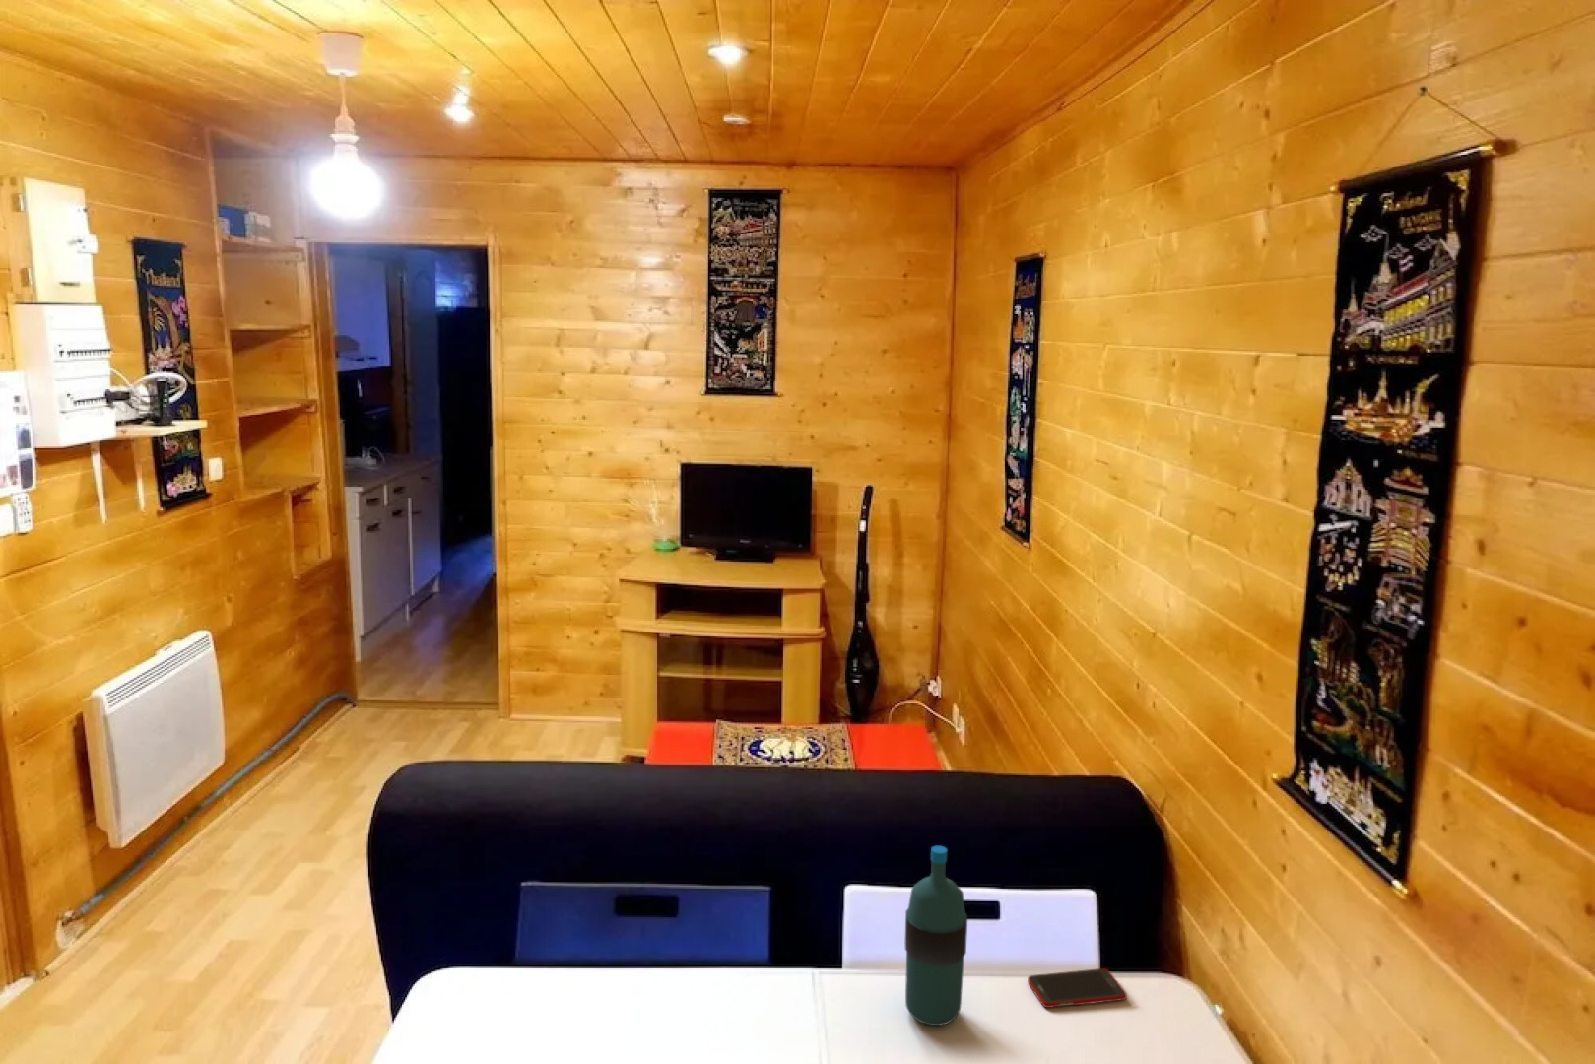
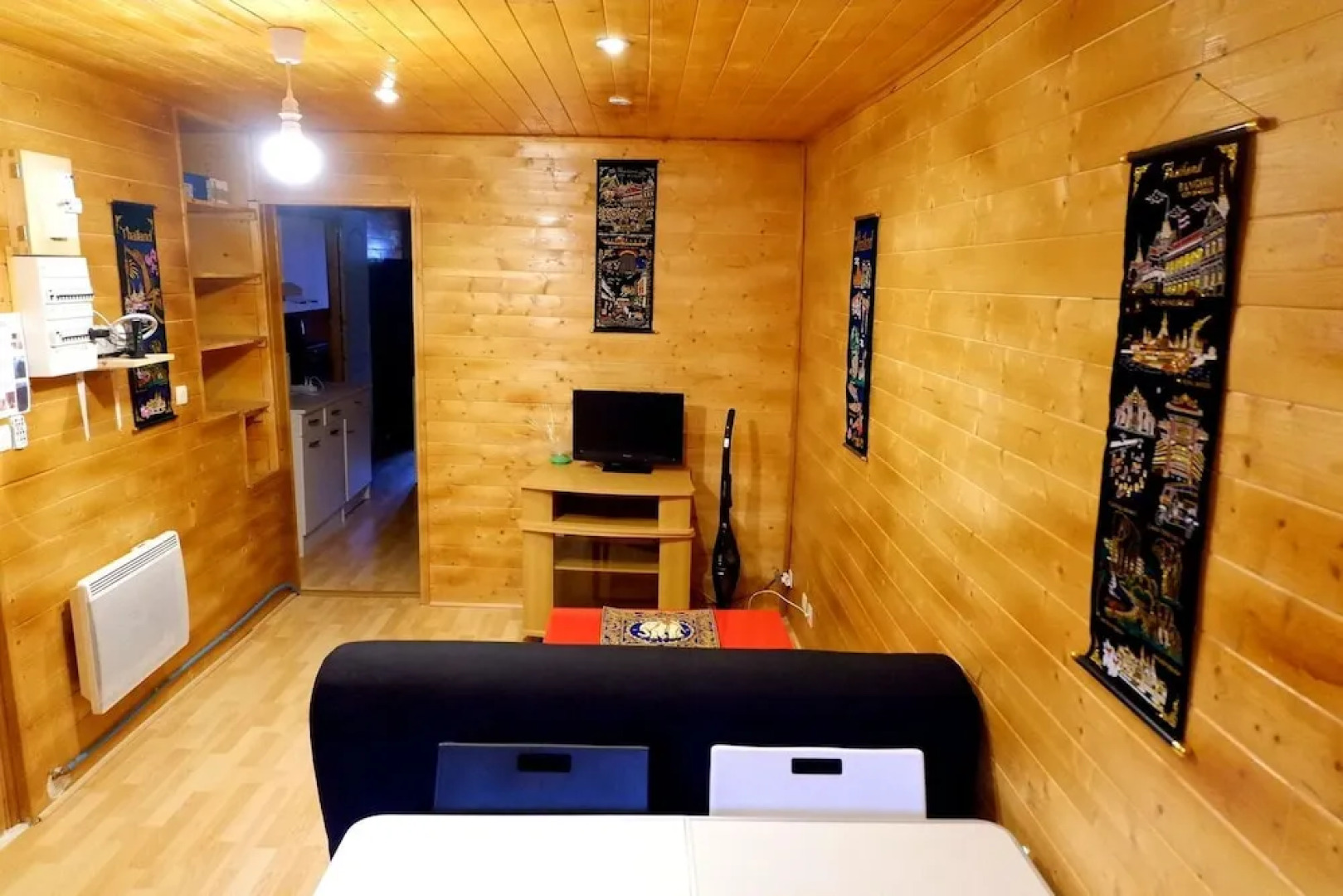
- water bottle [905,844,968,1026]
- cell phone [1026,968,1128,1009]
